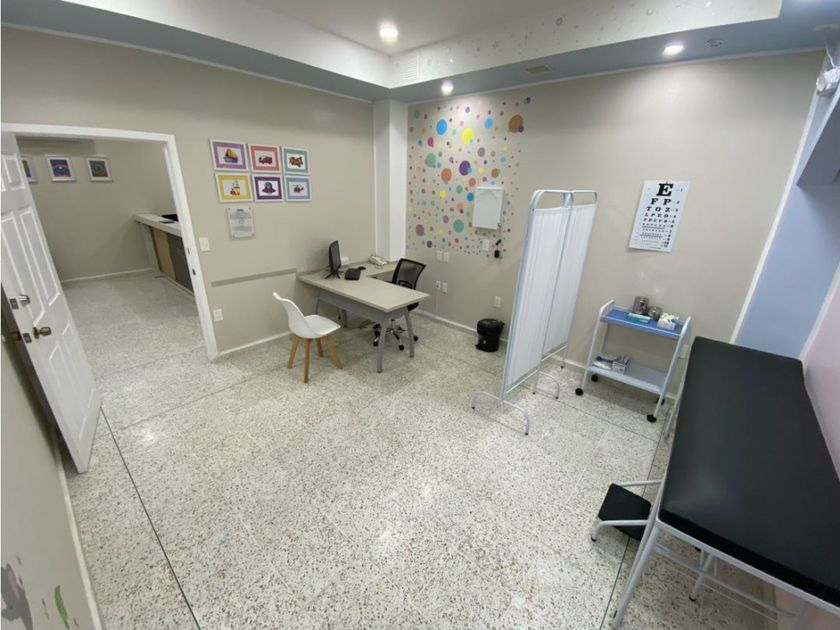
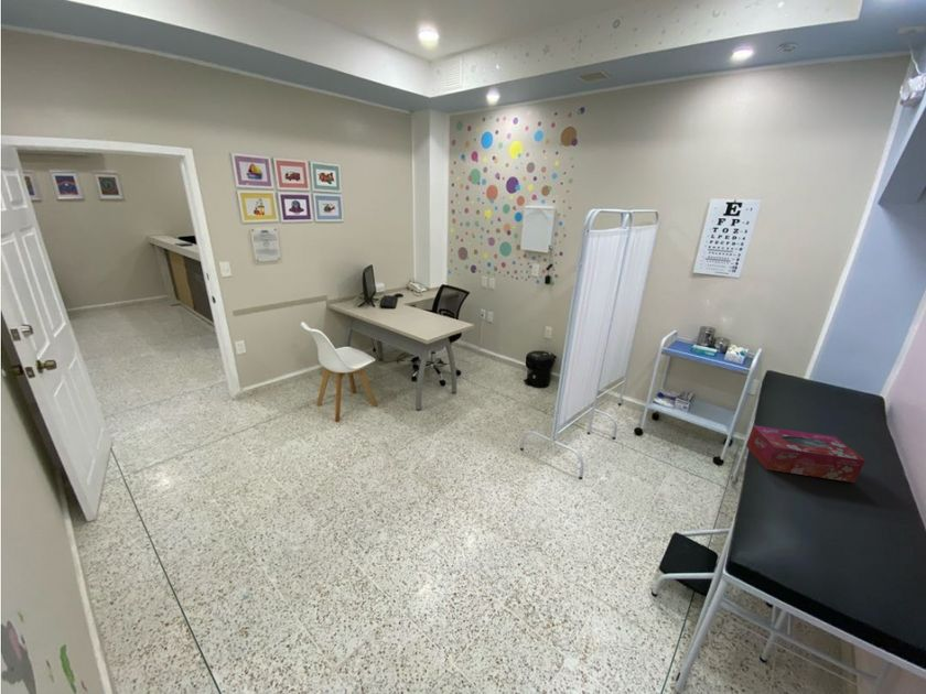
+ tissue box [745,424,866,484]
